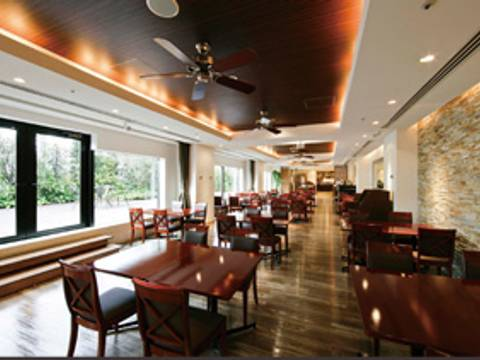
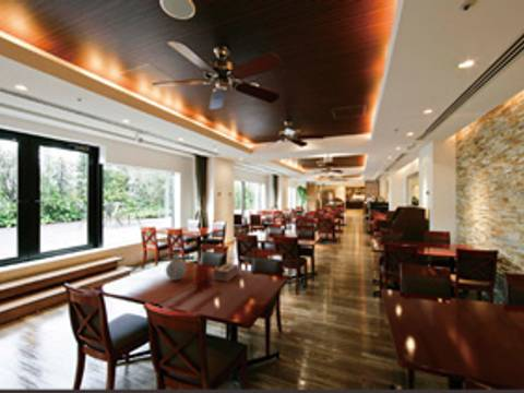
+ vase [165,248,188,282]
+ tissue box [212,262,240,283]
